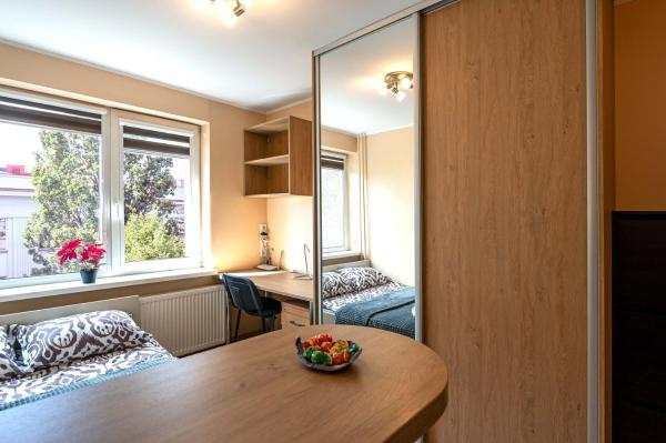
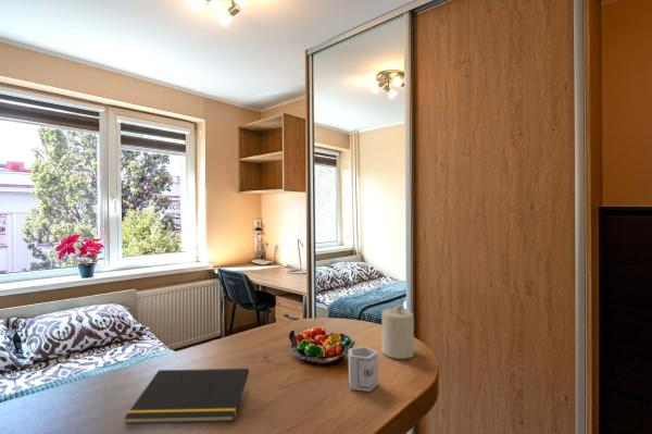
+ cup [348,346,379,393]
+ notepad [123,368,250,425]
+ candle [380,305,415,360]
